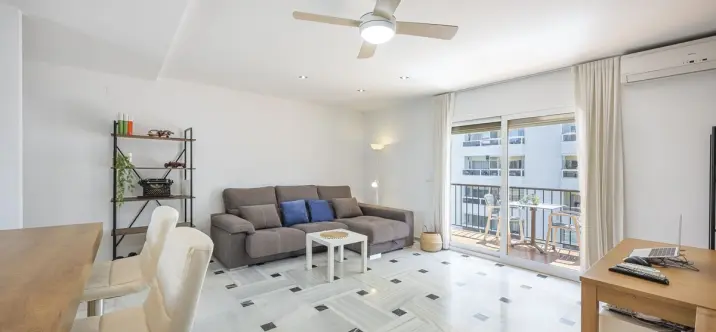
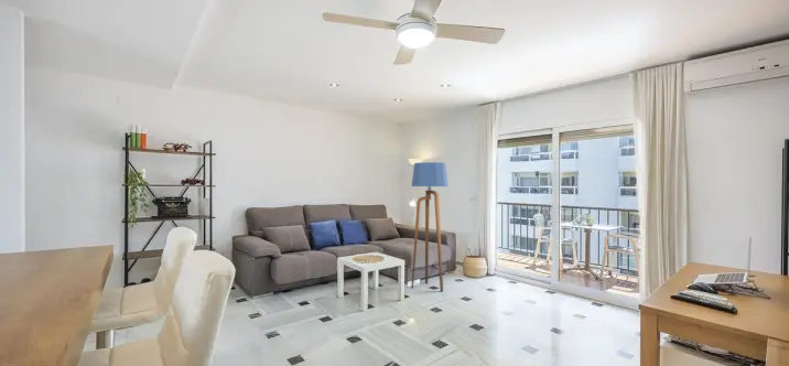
+ floor lamp [410,161,450,292]
